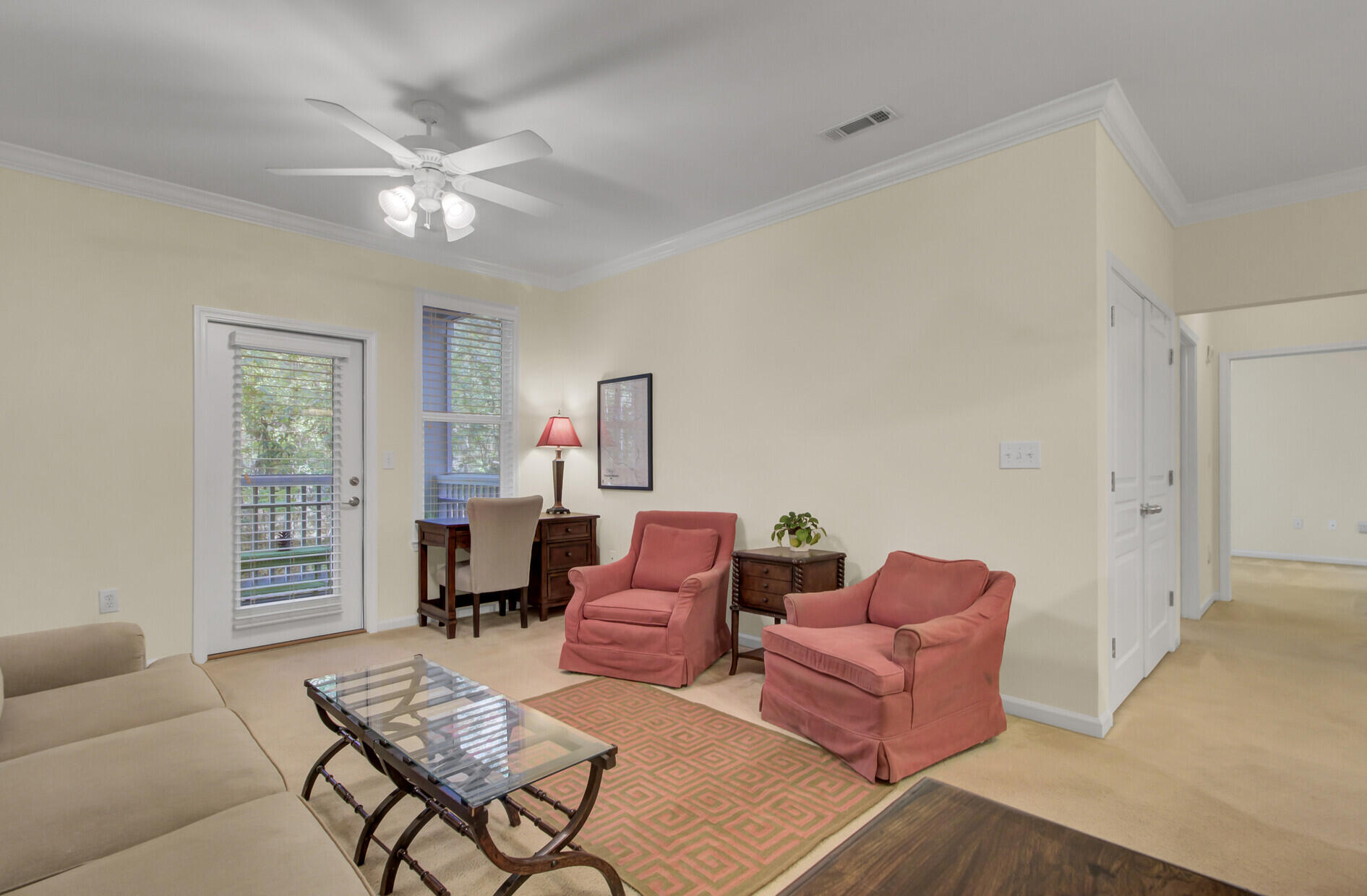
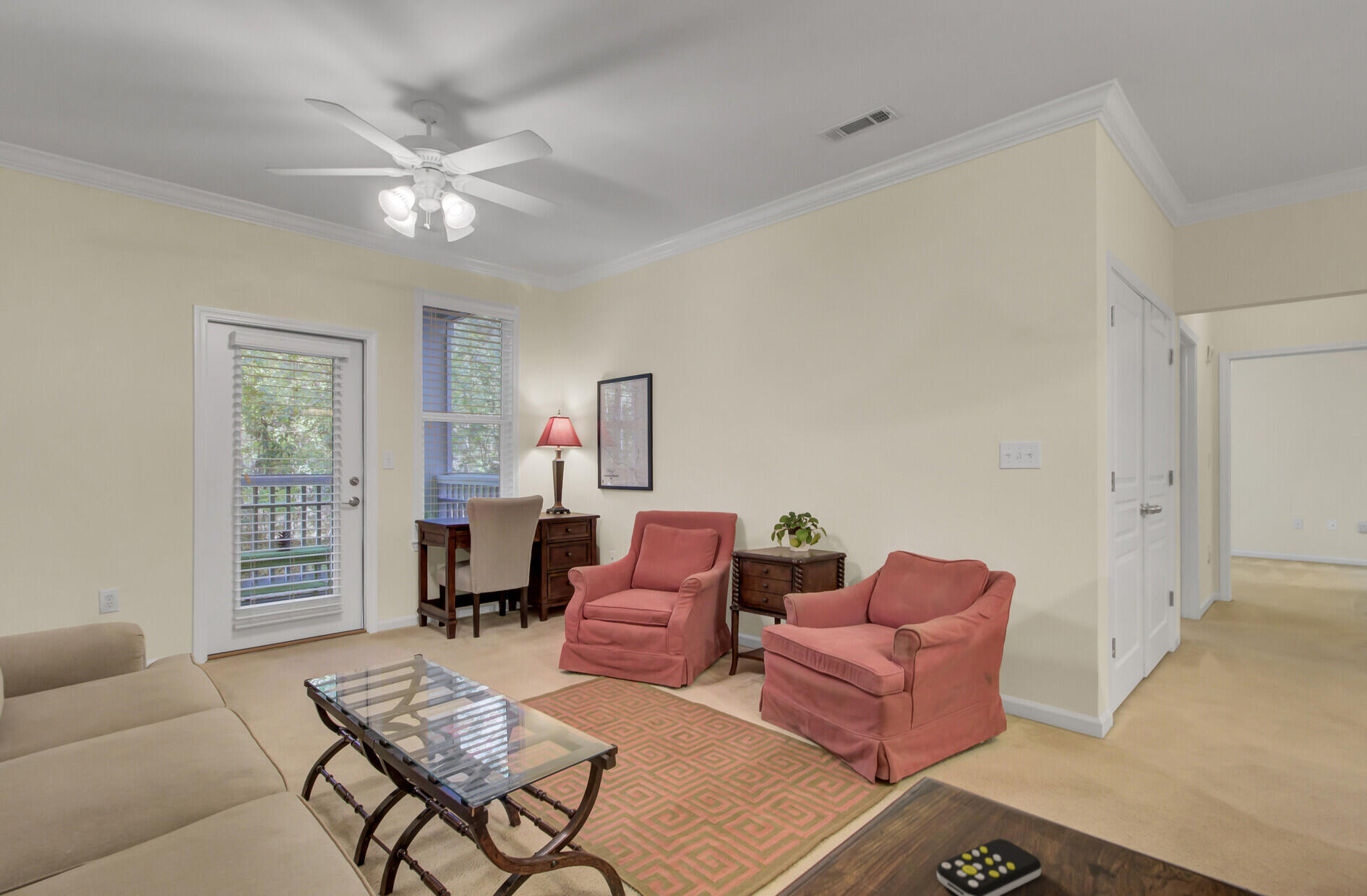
+ remote control [936,838,1042,896]
